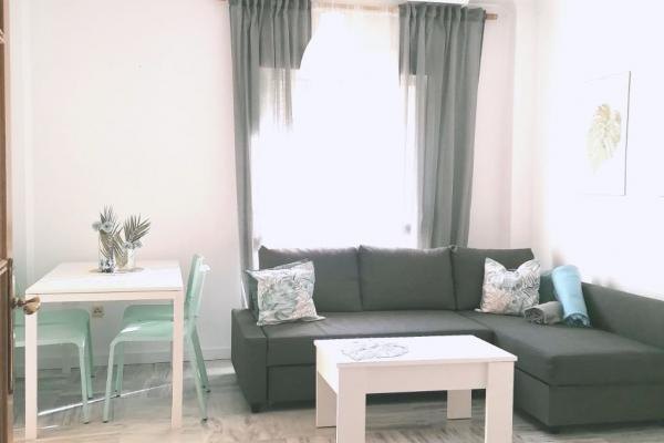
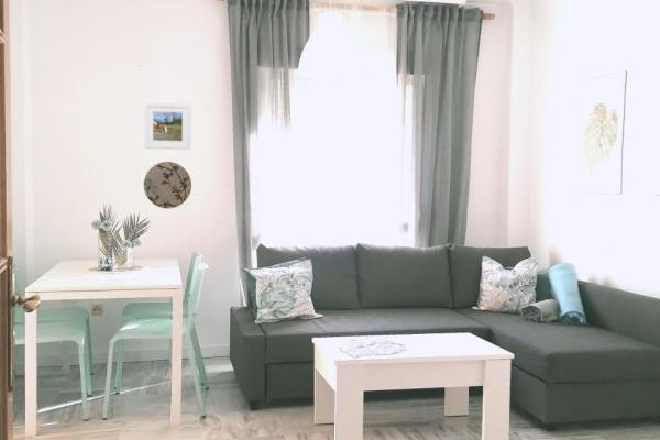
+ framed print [144,102,191,151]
+ decorative plate [143,161,193,209]
